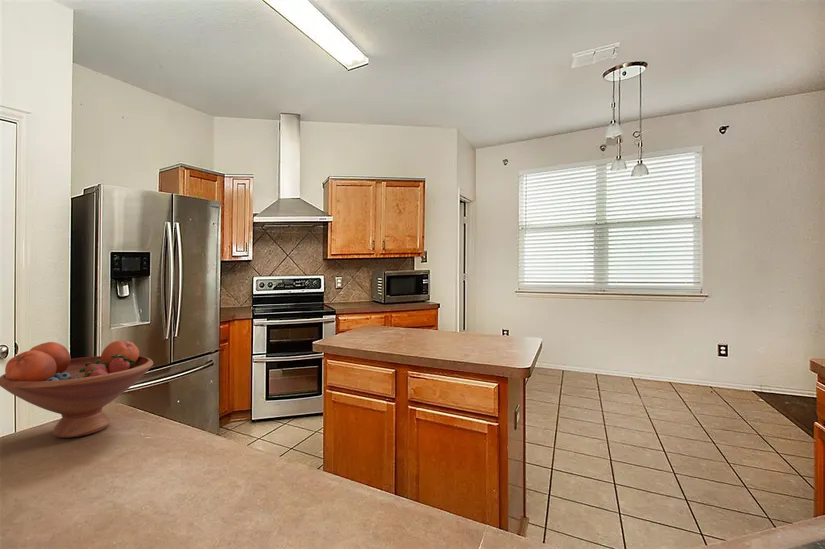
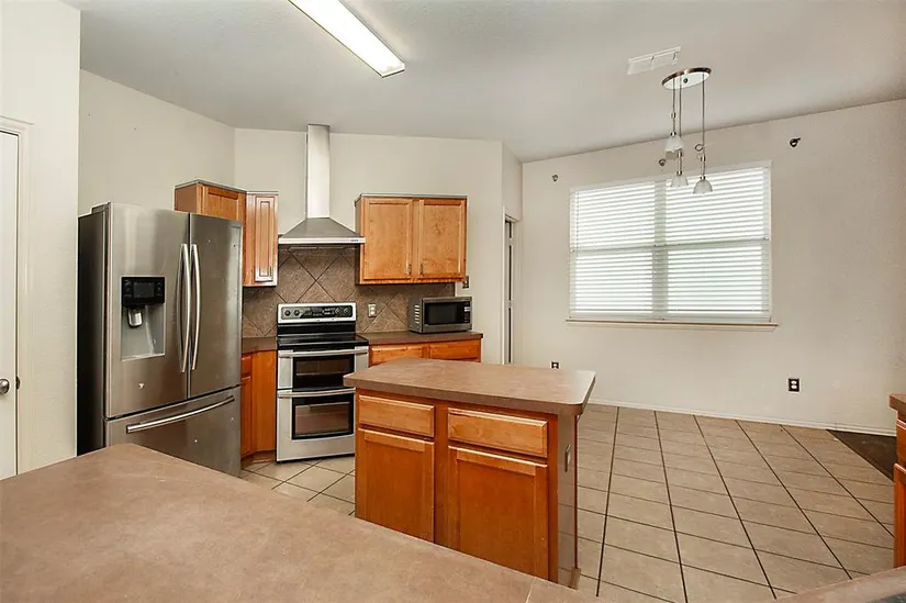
- fruit bowl [0,340,154,439]
